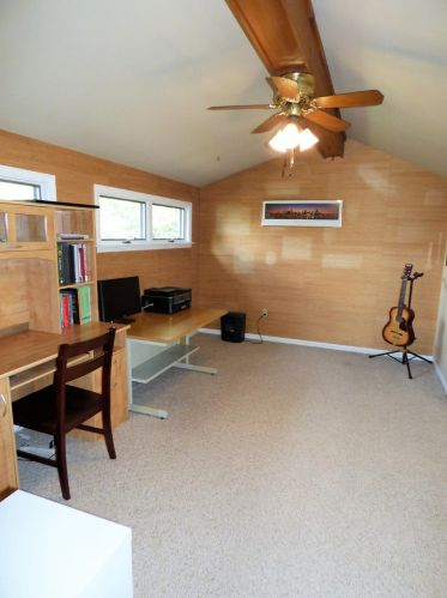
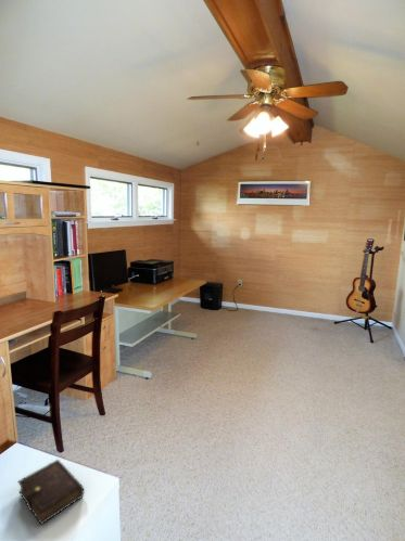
+ book [17,459,86,526]
